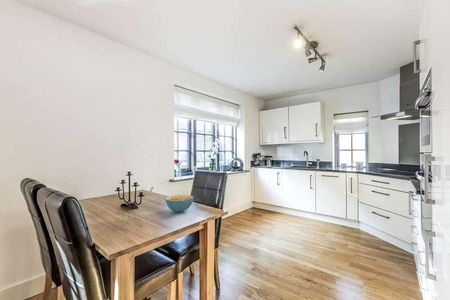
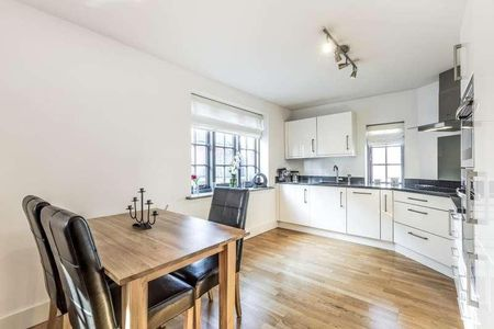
- cereal bowl [164,194,194,213]
